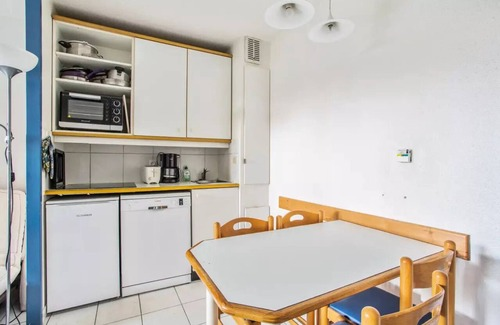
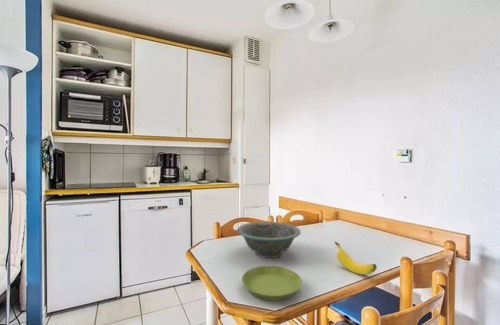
+ saucer [241,265,303,301]
+ banana [334,241,378,276]
+ decorative bowl [236,221,302,259]
